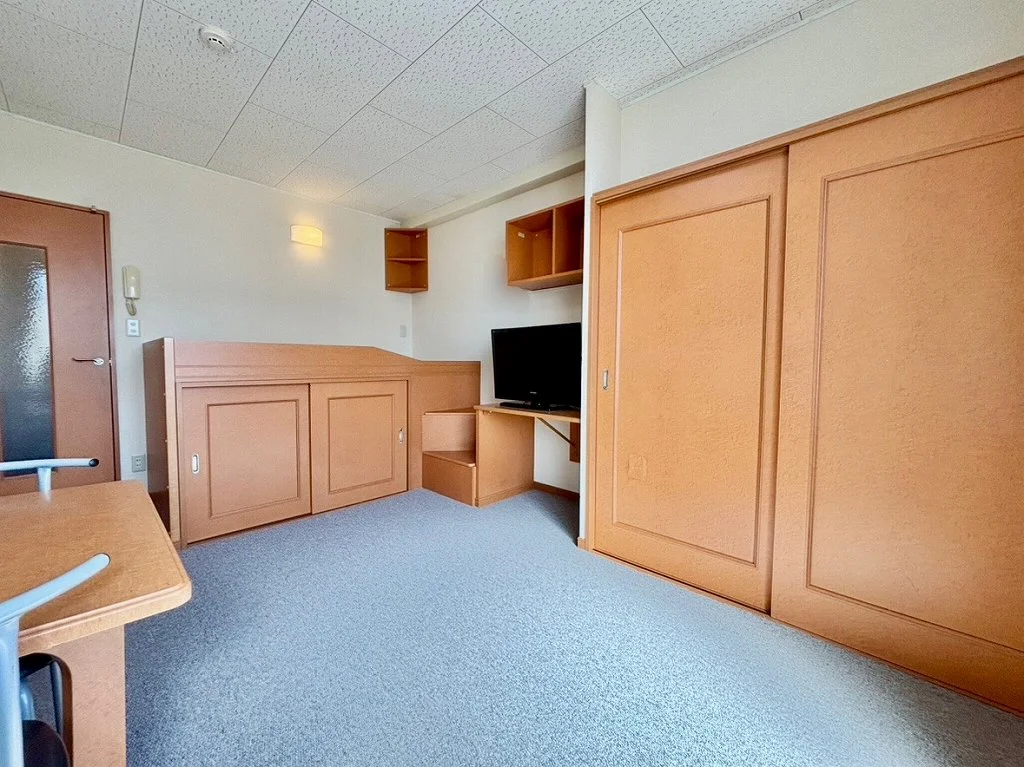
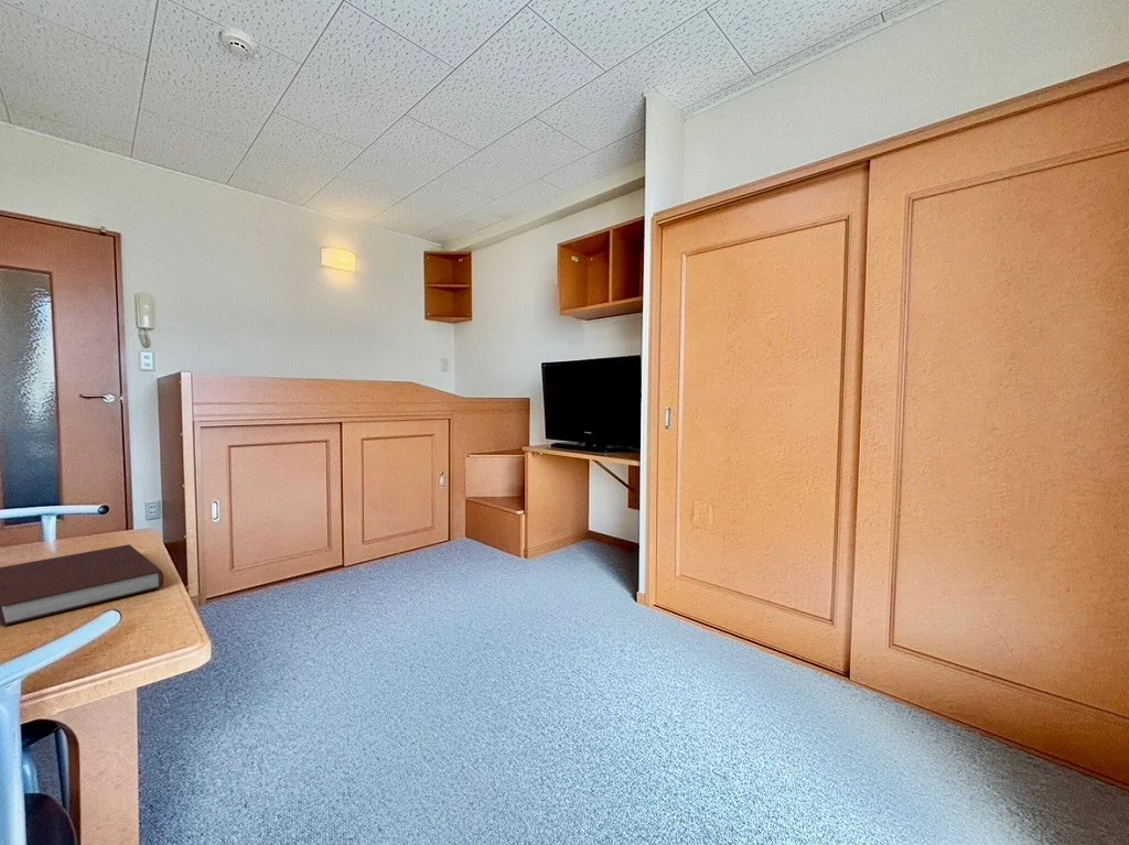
+ notebook [0,543,164,627]
